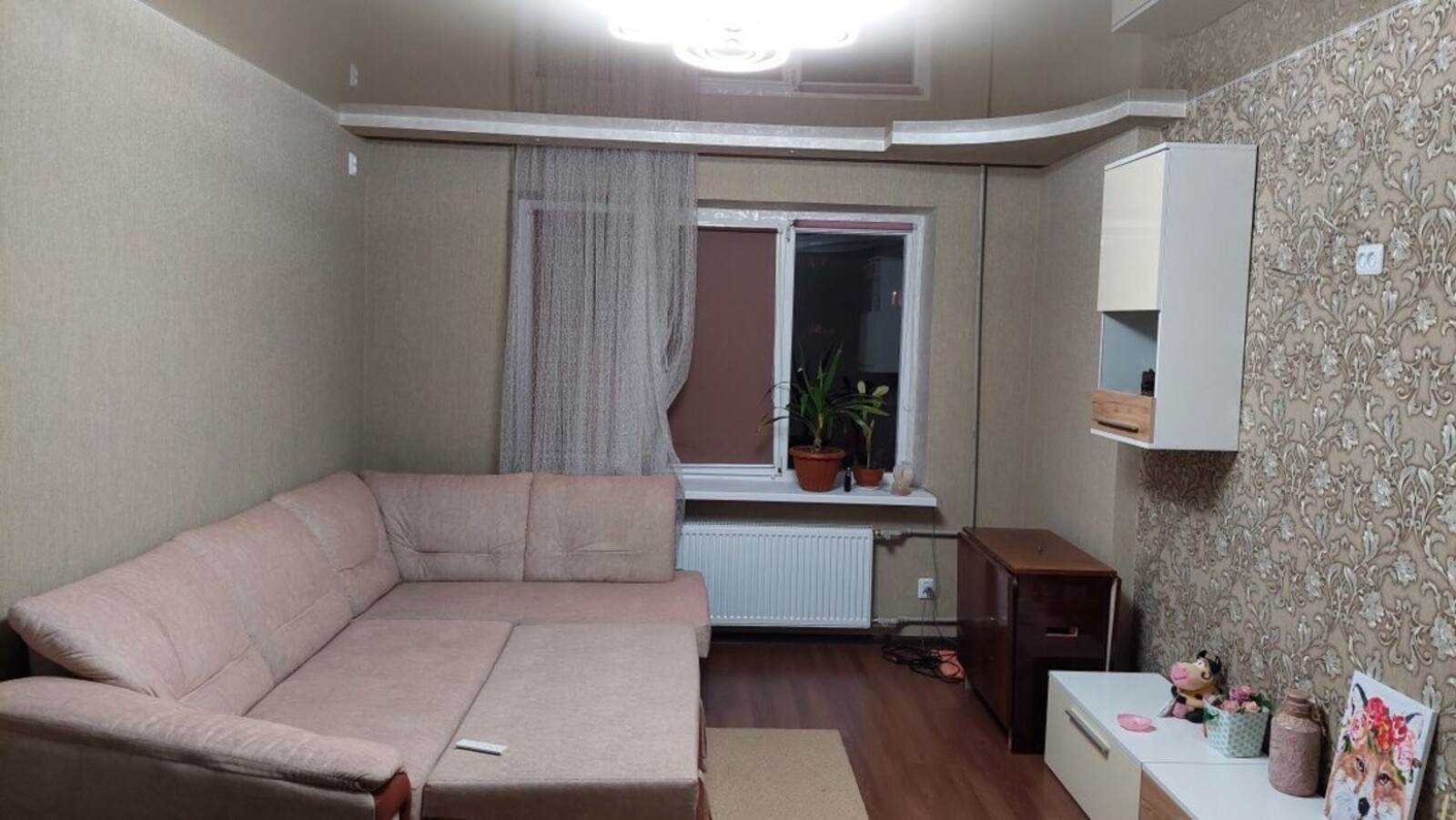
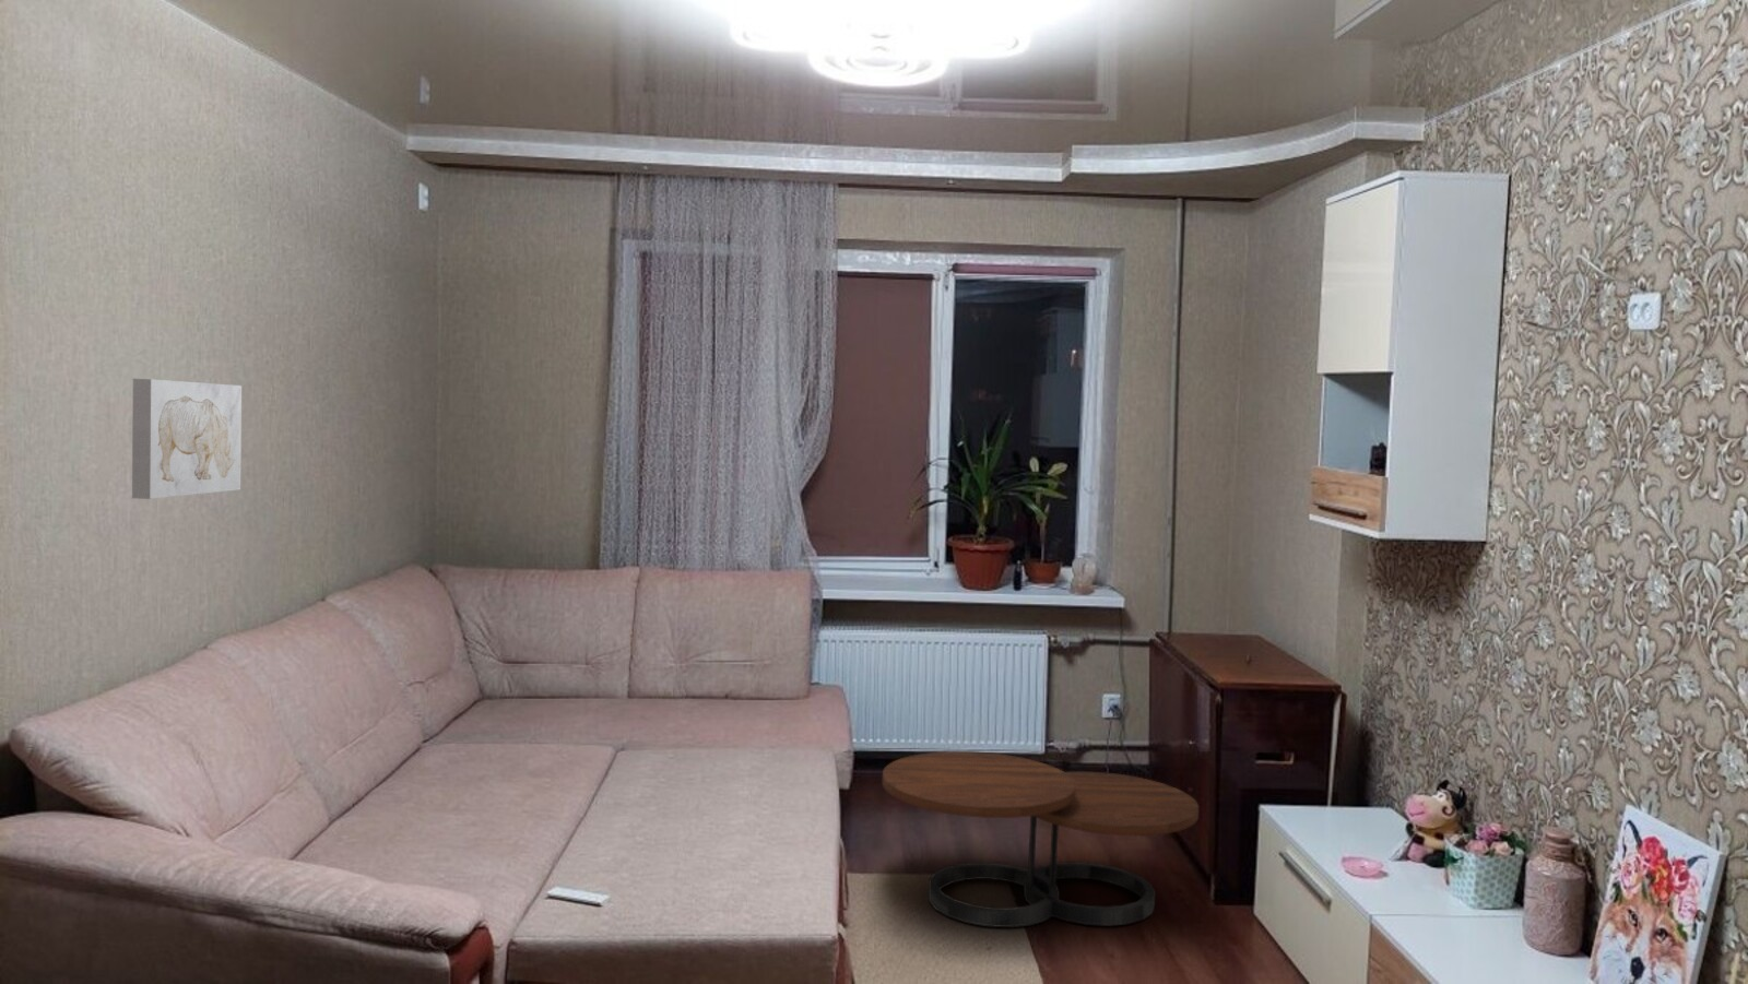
+ wall art [131,378,243,500]
+ coffee table [881,750,1199,929]
